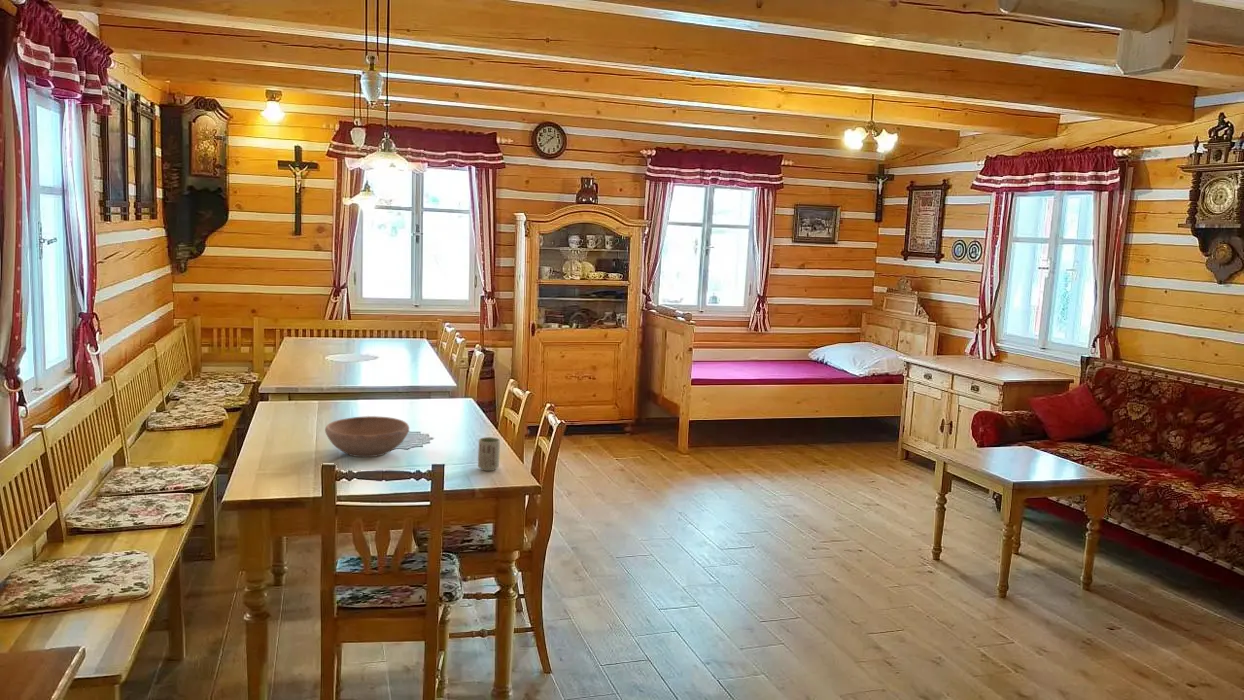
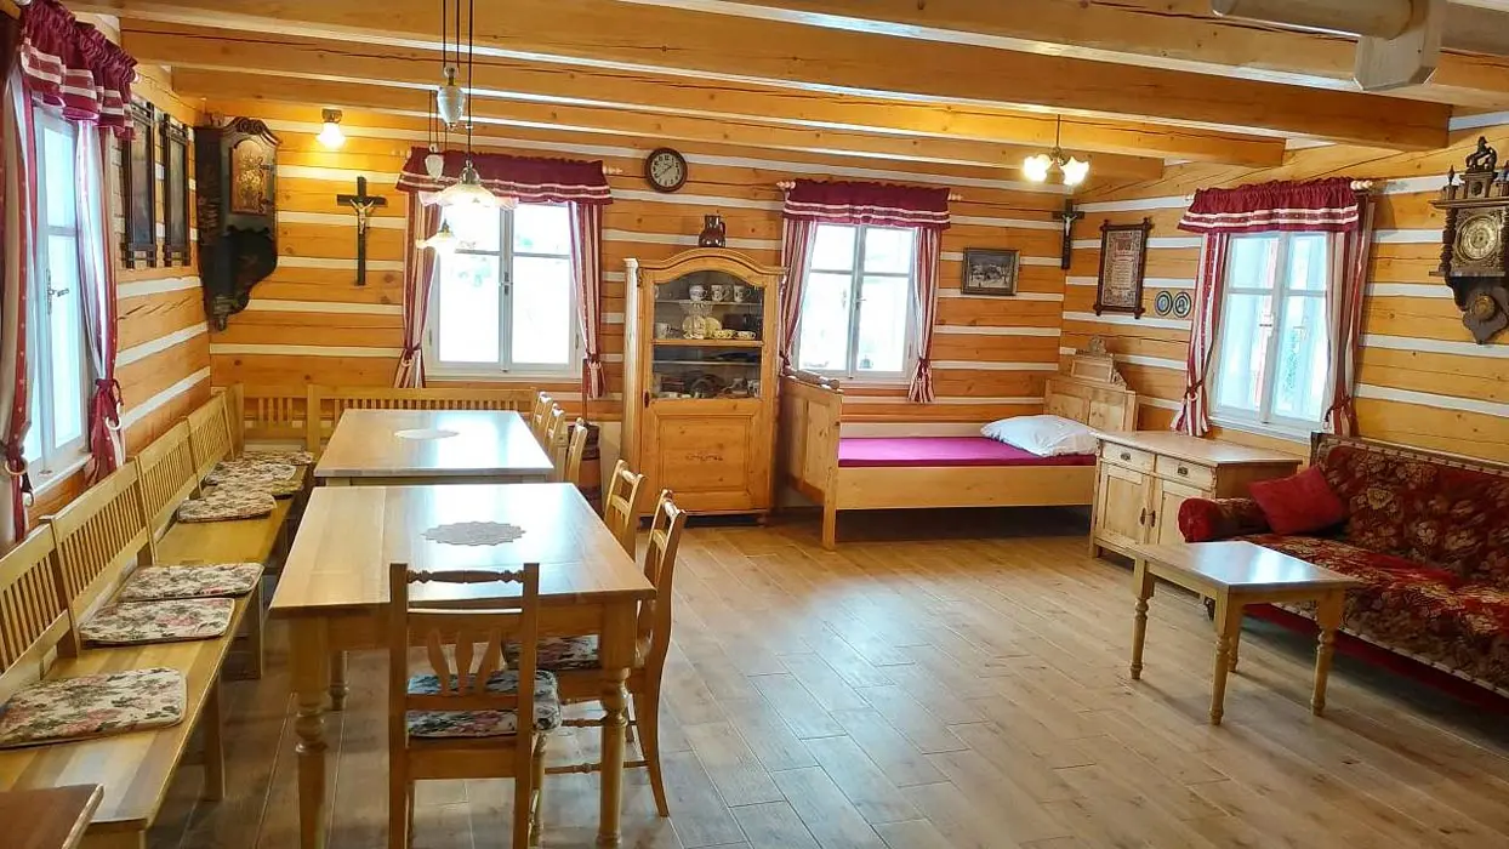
- bowl [324,415,410,458]
- cup [477,436,501,472]
